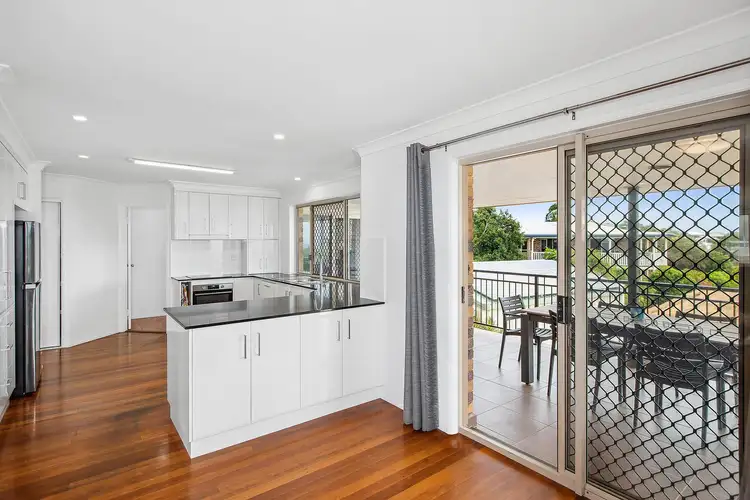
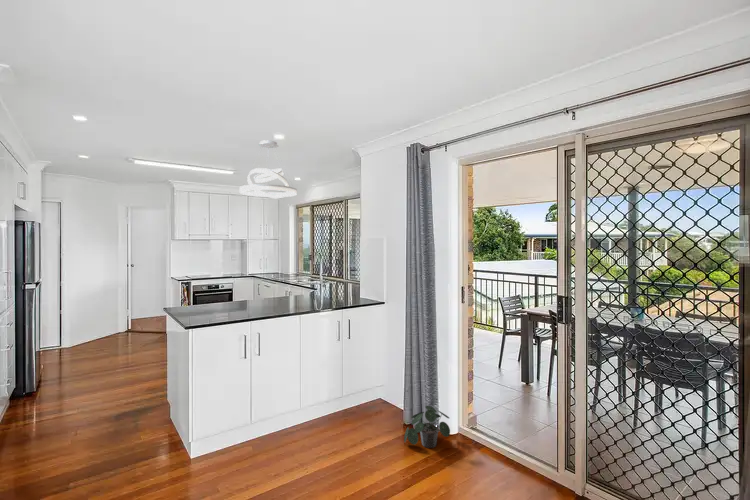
+ pendant light [239,139,298,199]
+ potted plant [403,405,451,449]
